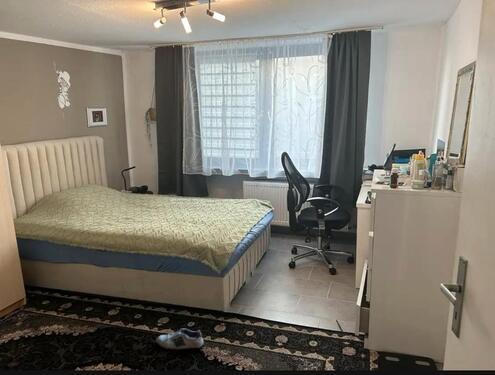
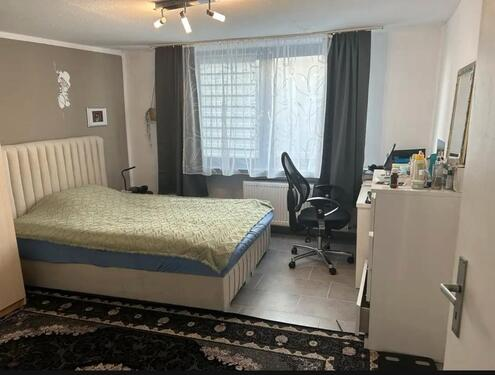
- shoe [155,327,204,351]
